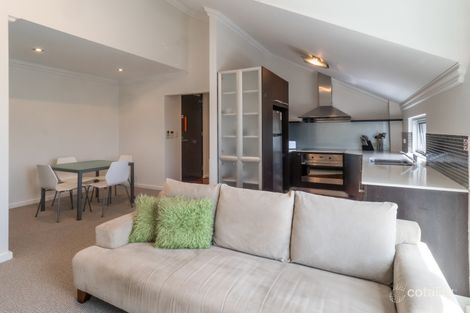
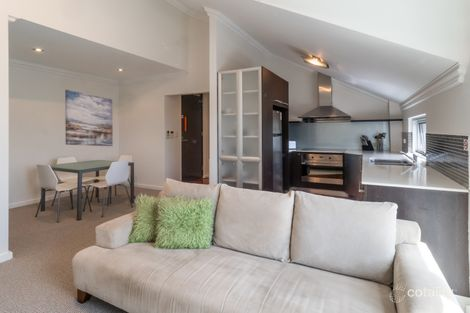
+ wall art [64,89,114,147]
